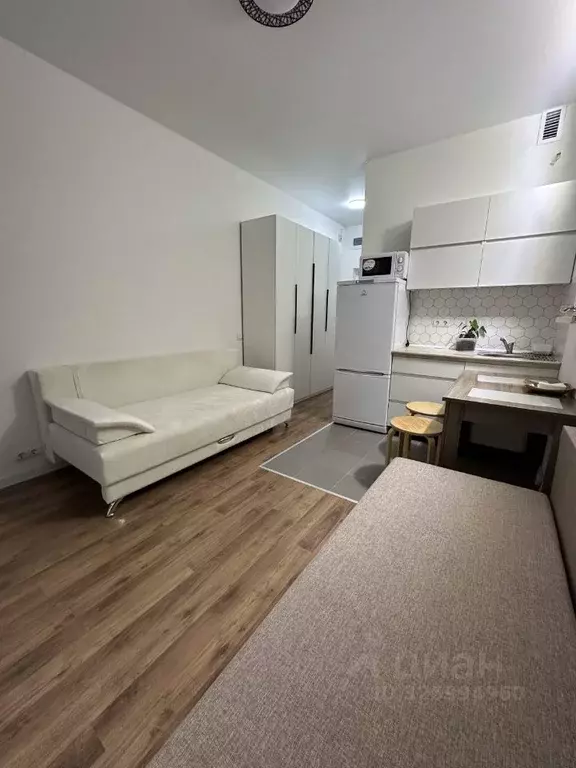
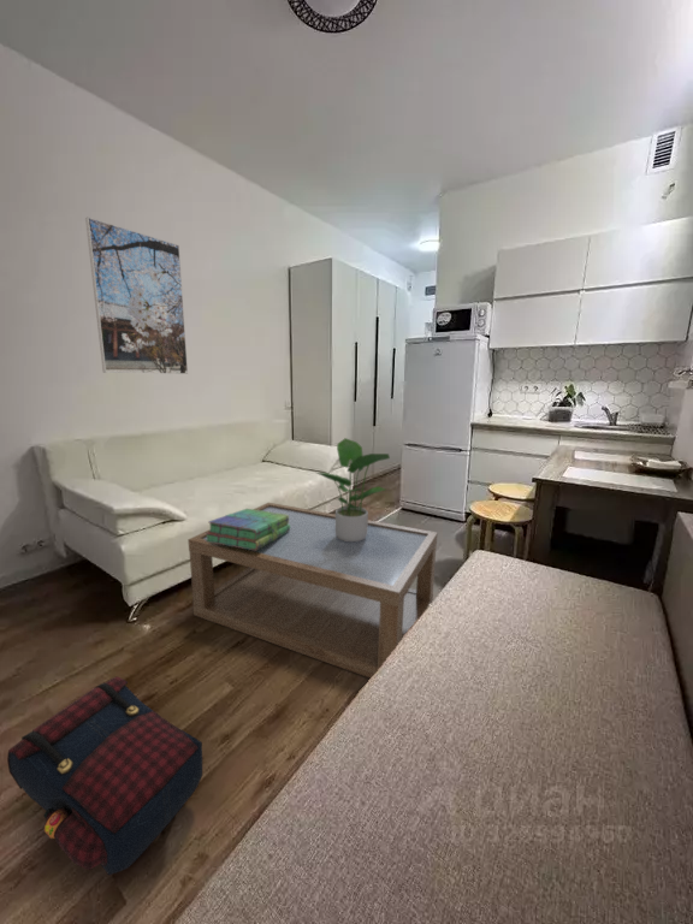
+ potted plant [315,437,391,541]
+ stack of books [205,508,290,550]
+ satchel [6,675,203,876]
+ coffee table [186,502,439,680]
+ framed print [84,217,189,375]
